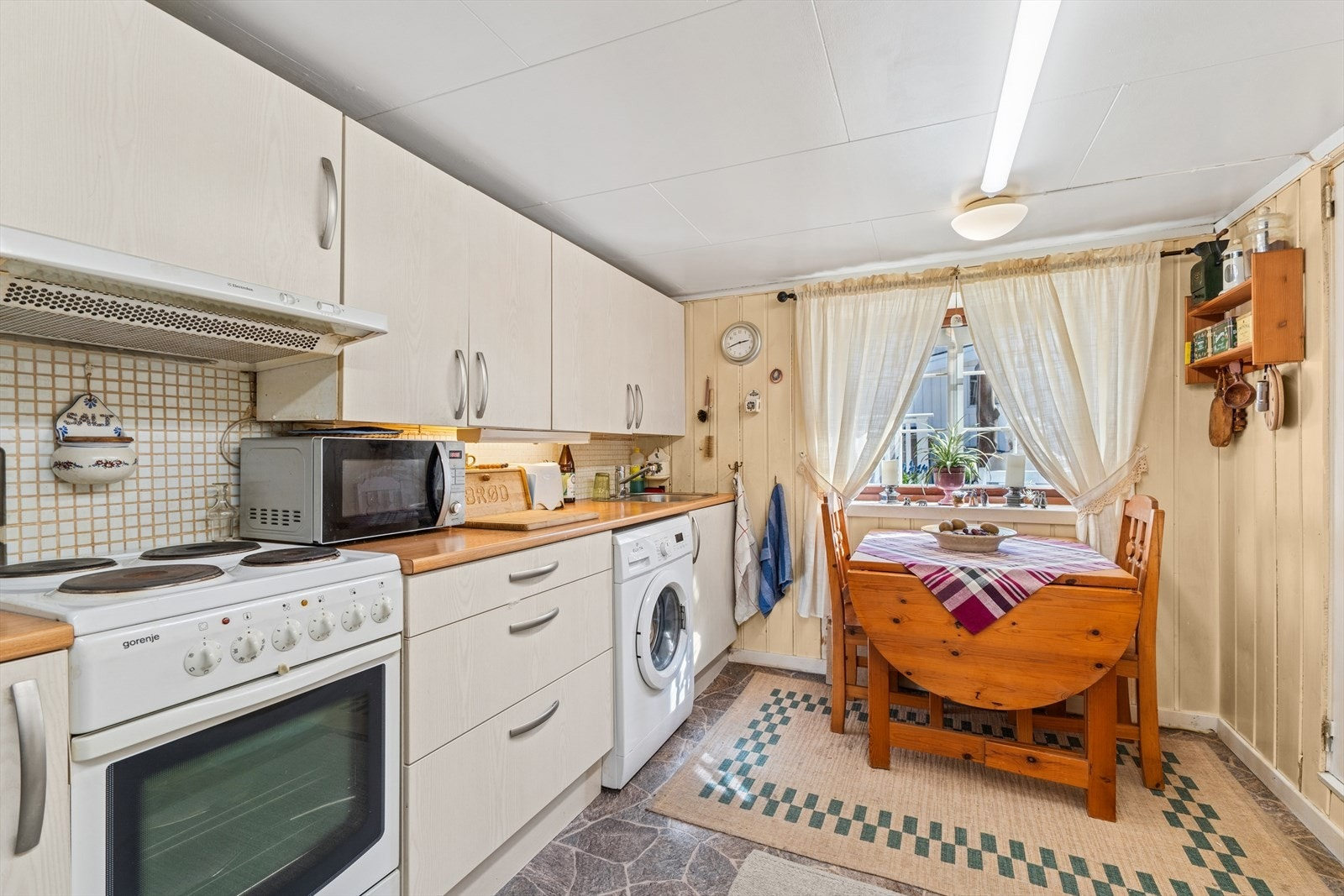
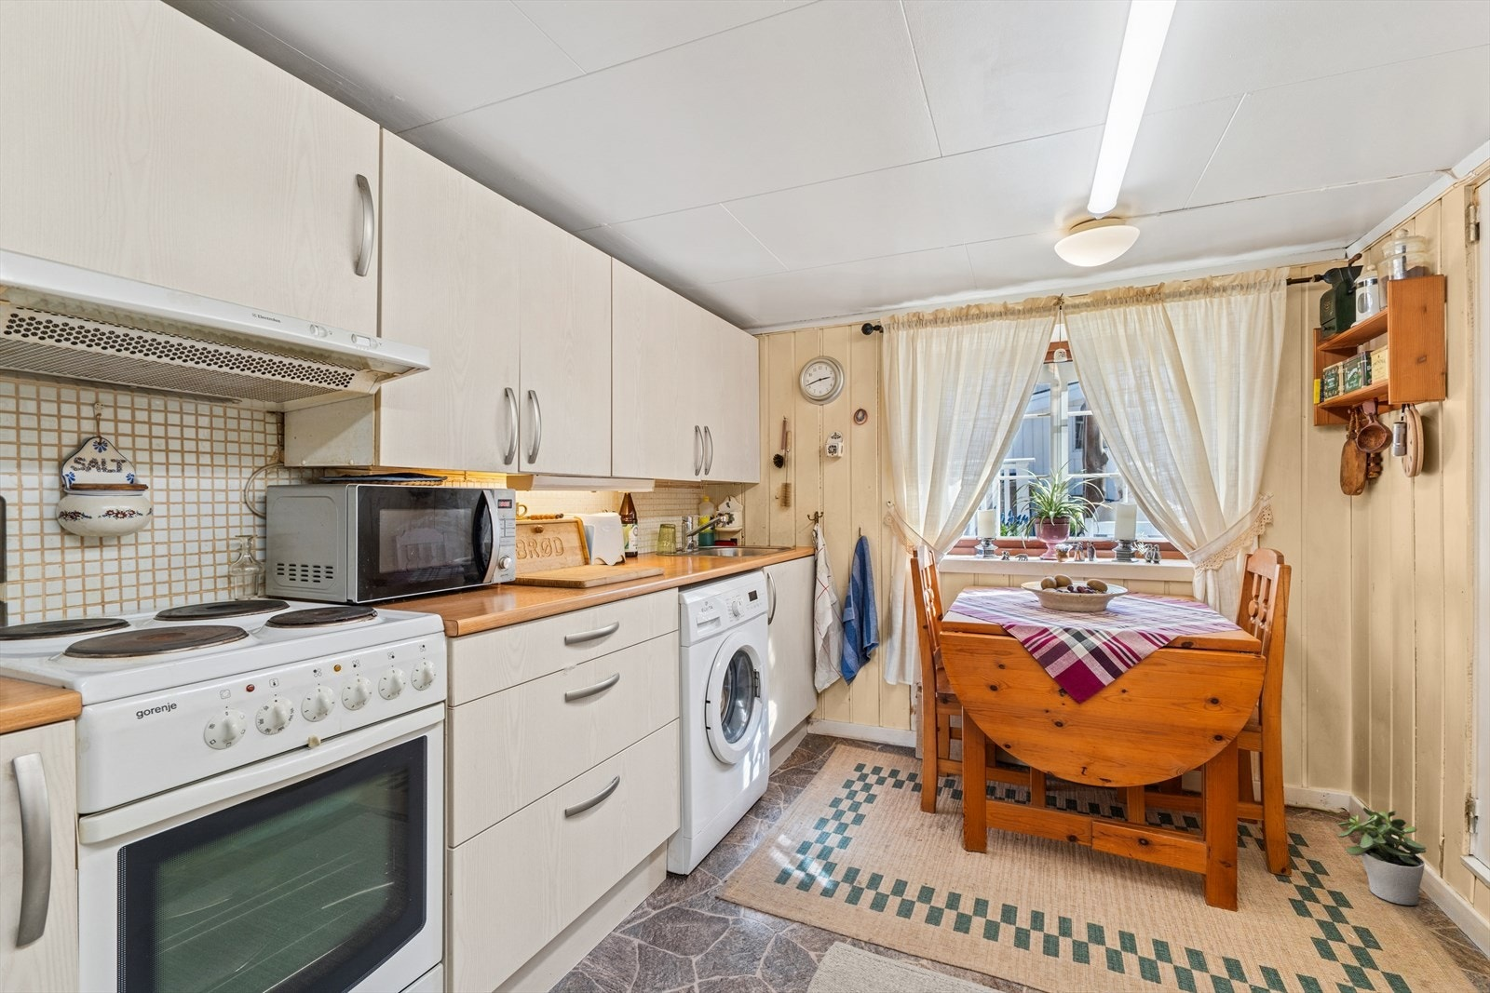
+ potted plant [1336,806,1428,907]
